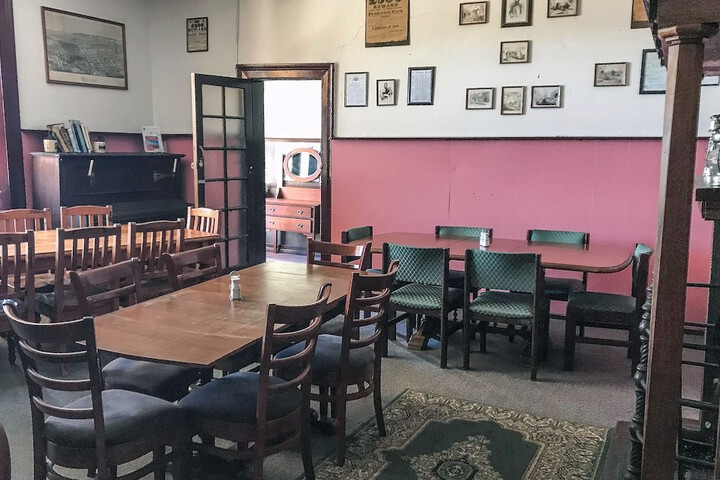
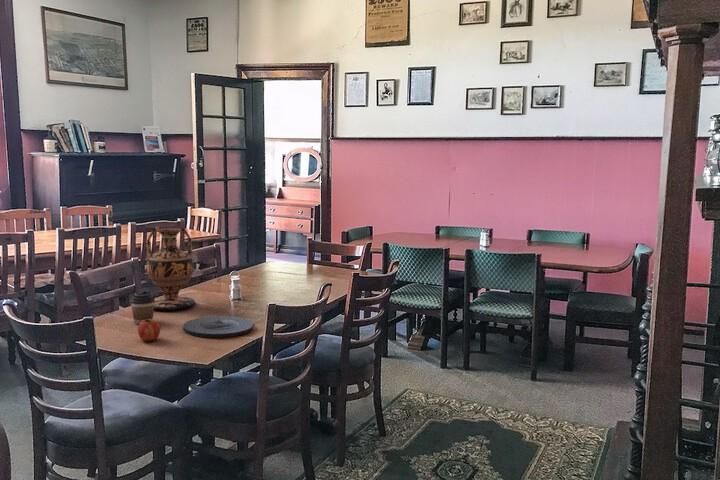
+ coffee cup [130,290,156,325]
+ vase [145,225,197,311]
+ fruit [137,318,161,342]
+ plate [182,315,254,338]
